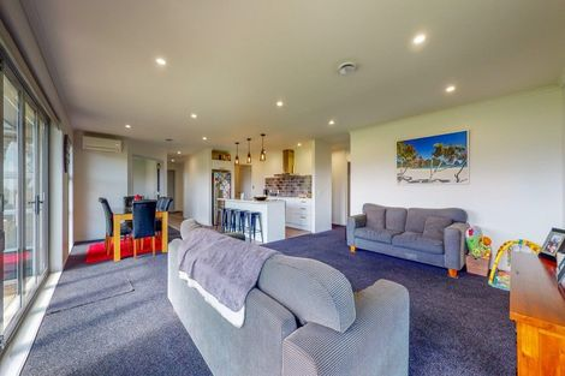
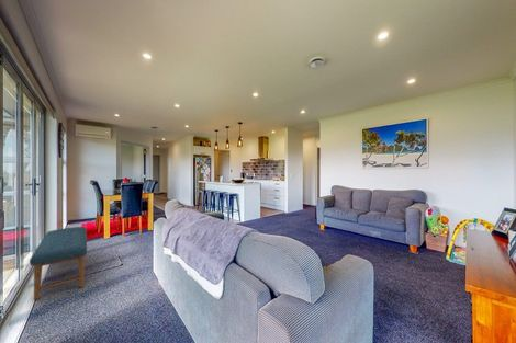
+ bench [29,226,88,300]
